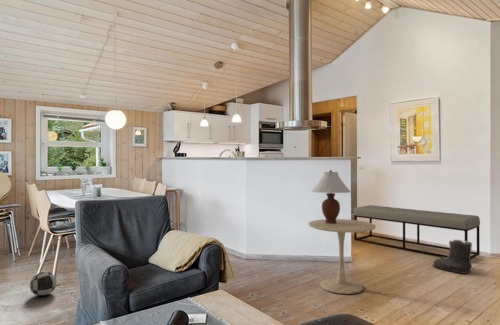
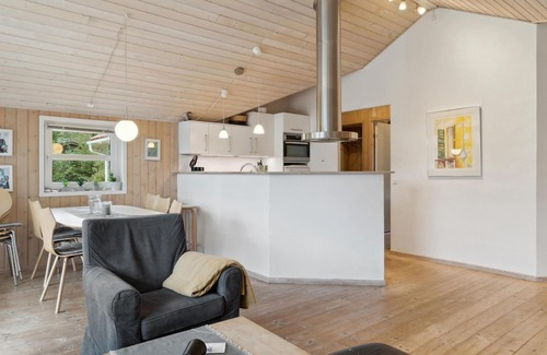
- decorative ball [29,271,58,297]
- boots [431,239,473,275]
- bench [353,204,481,261]
- side table [308,218,377,295]
- table lamp [310,169,352,224]
